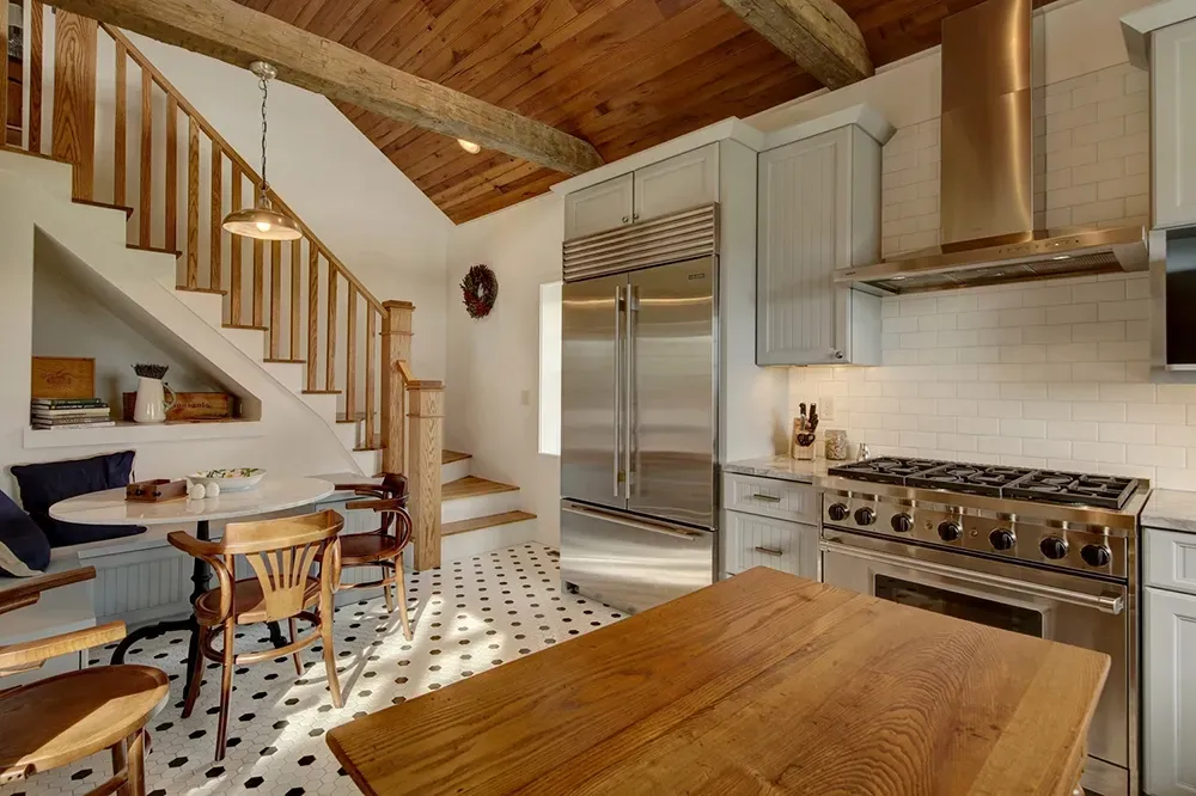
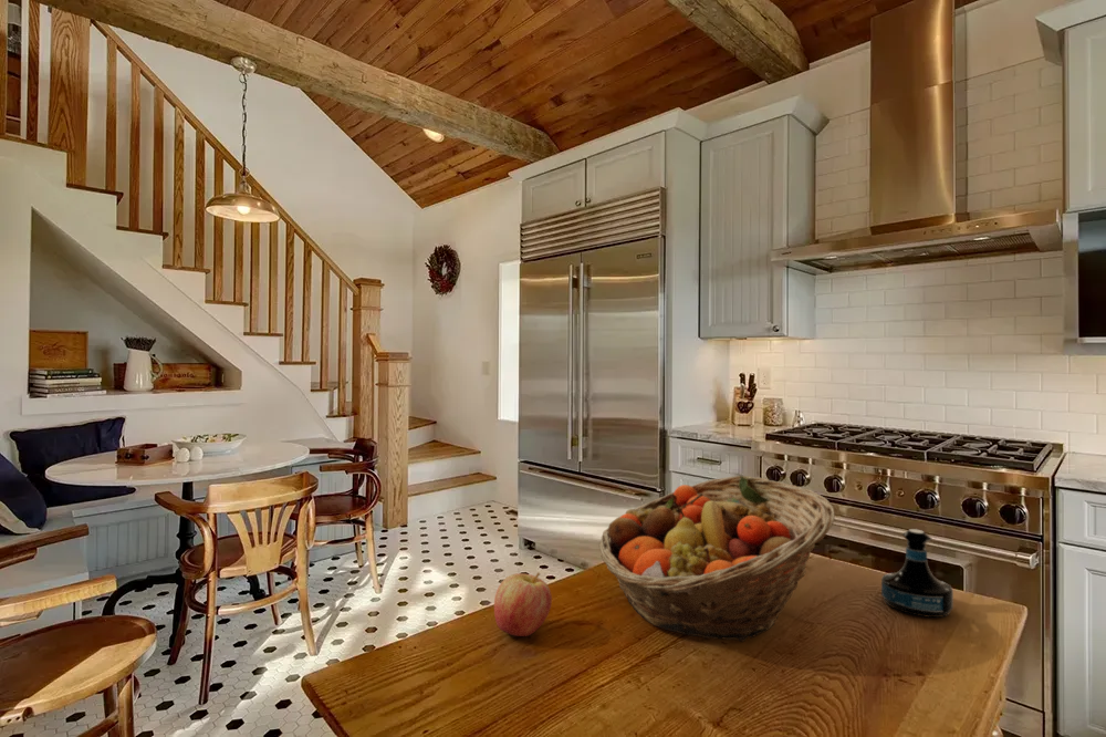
+ tequila bottle [880,528,954,619]
+ fruit basket [598,475,835,643]
+ apple [493,571,553,637]
